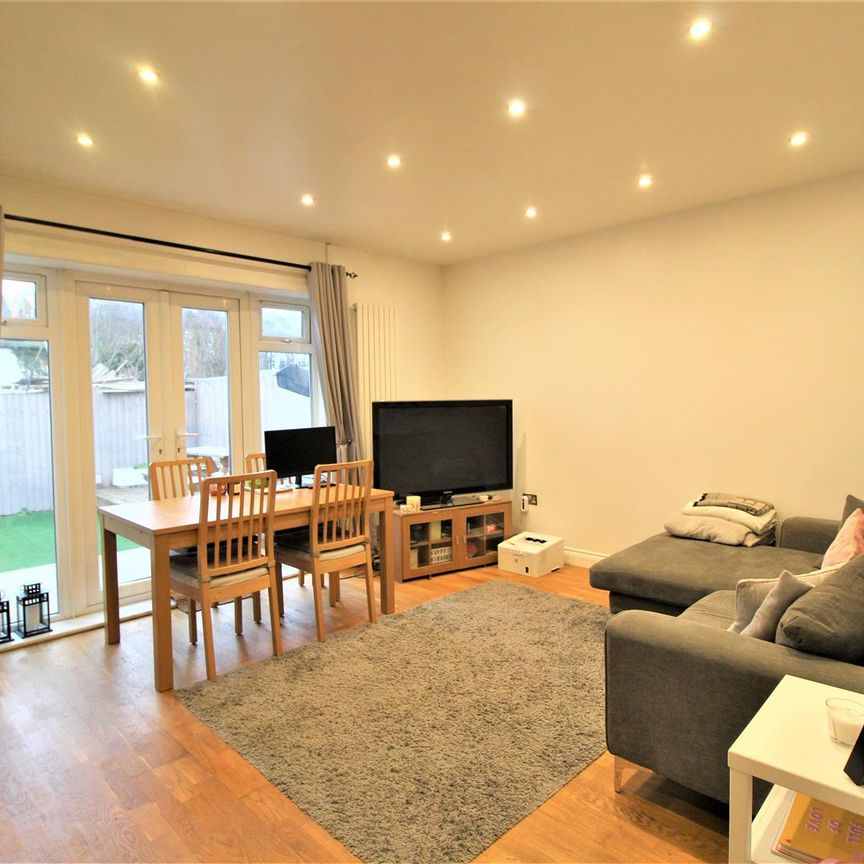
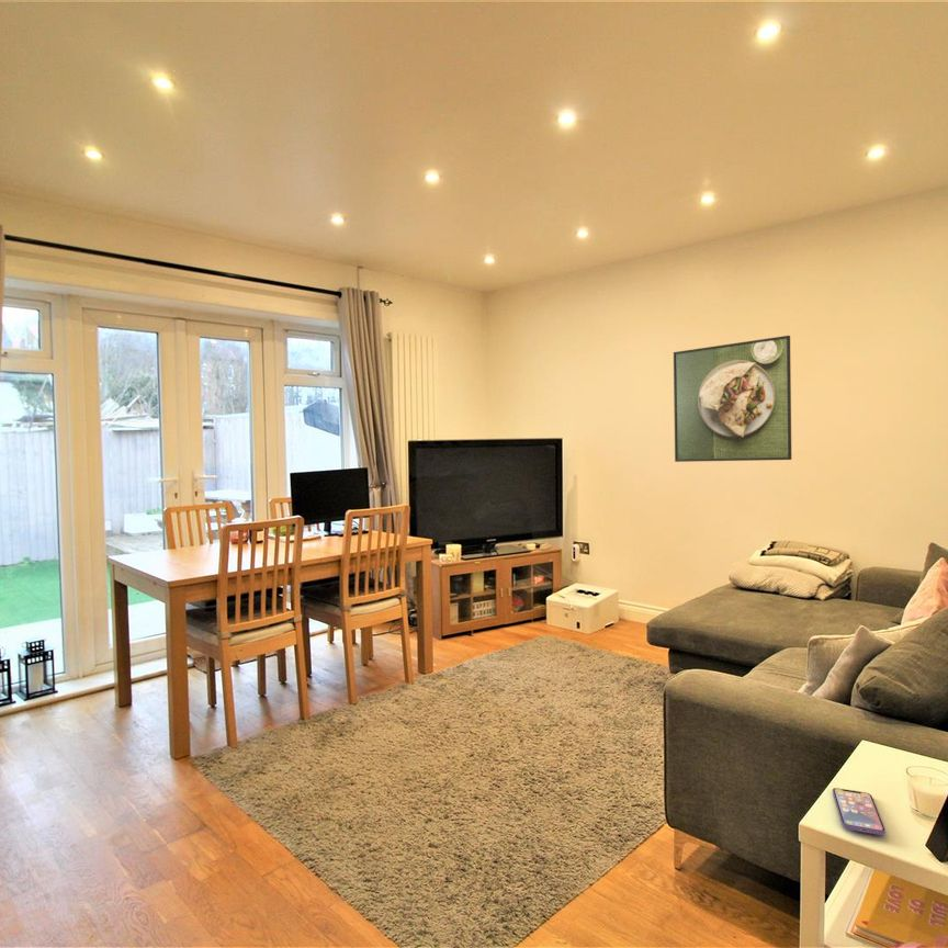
+ smartphone [832,787,887,836]
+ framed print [673,335,792,463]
